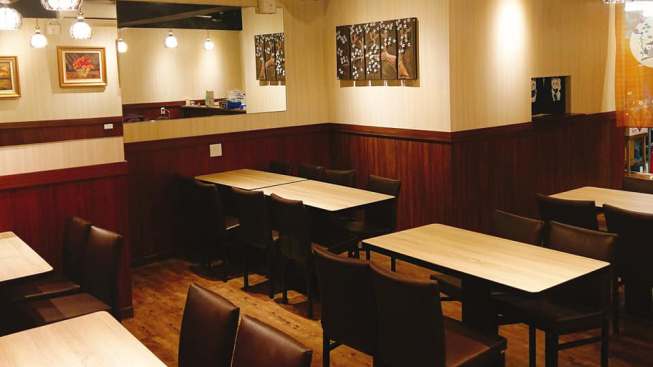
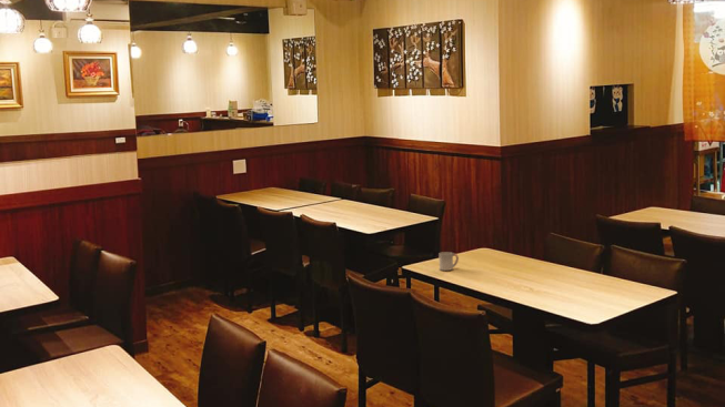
+ cup [437,251,460,272]
